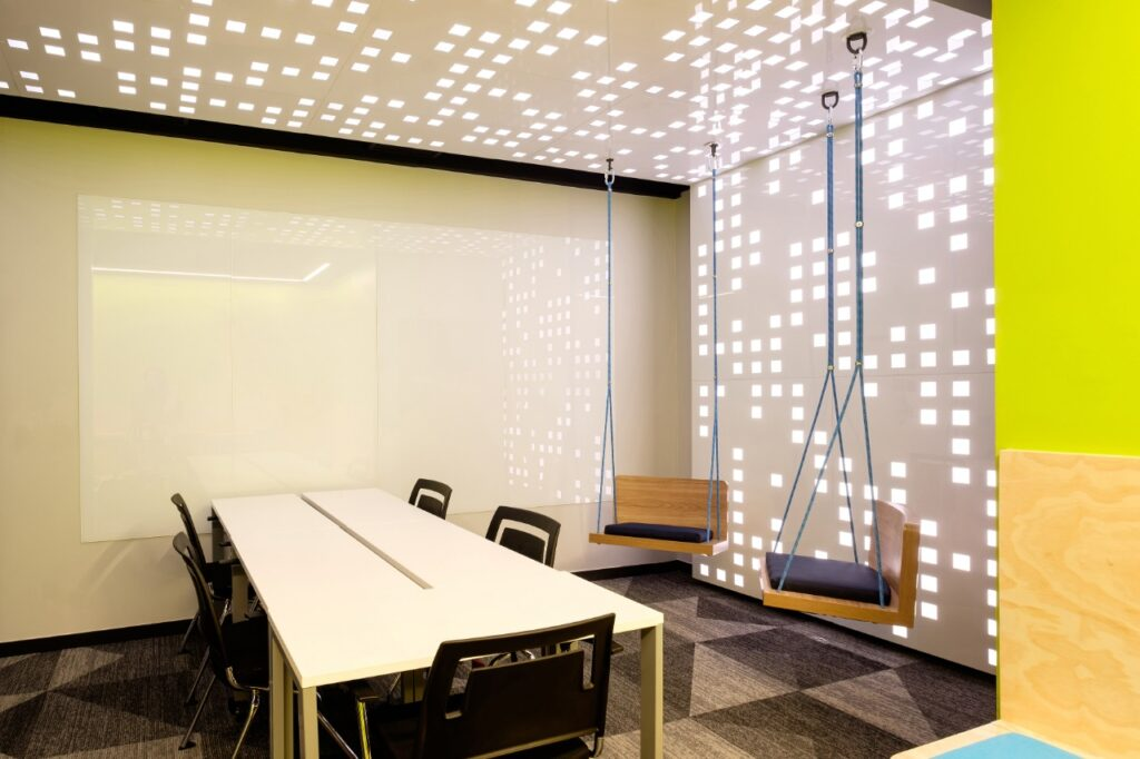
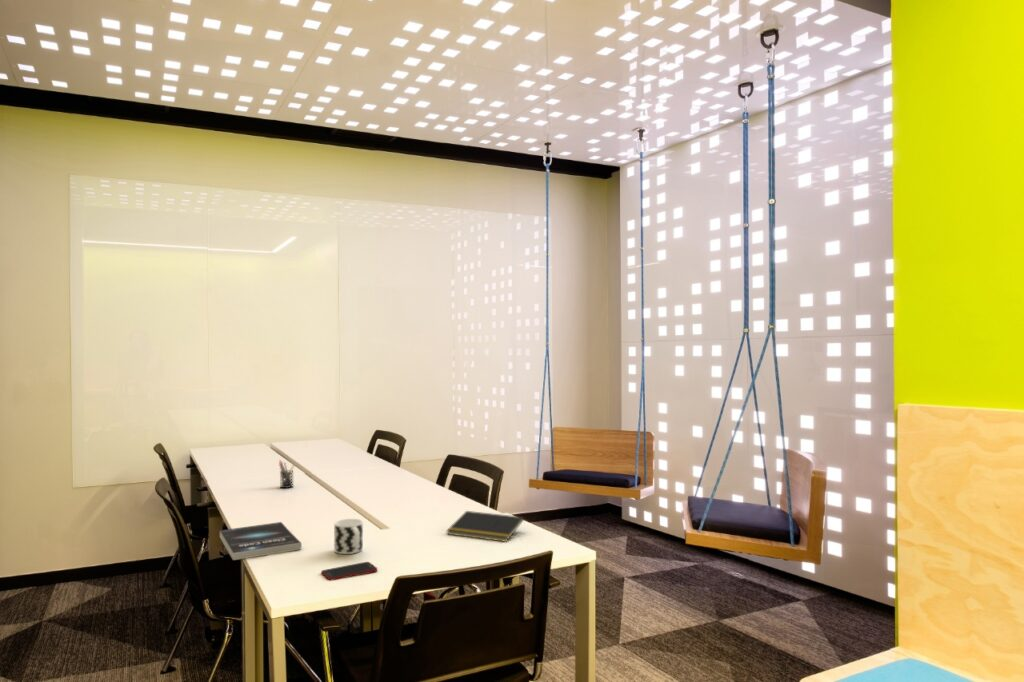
+ pen holder [278,459,296,489]
+ cup [333,518,364,555]
+ book [219,521,303,561]
+ notepad [446,510,525,543]
+ cell phone [320,561,378,581]
